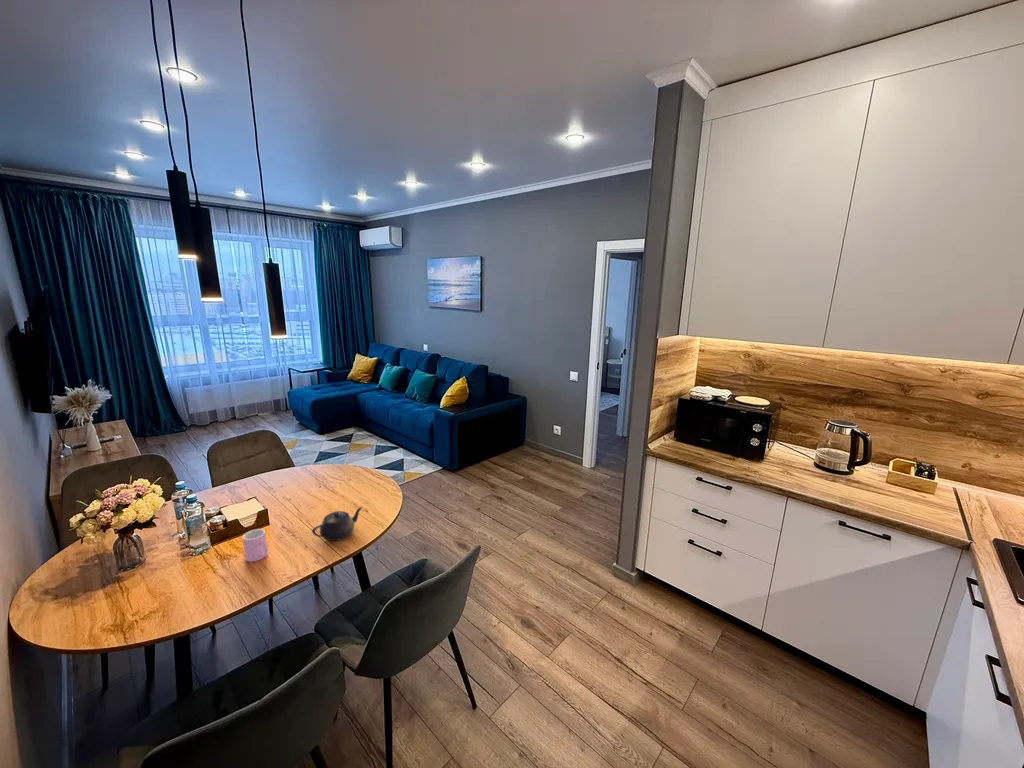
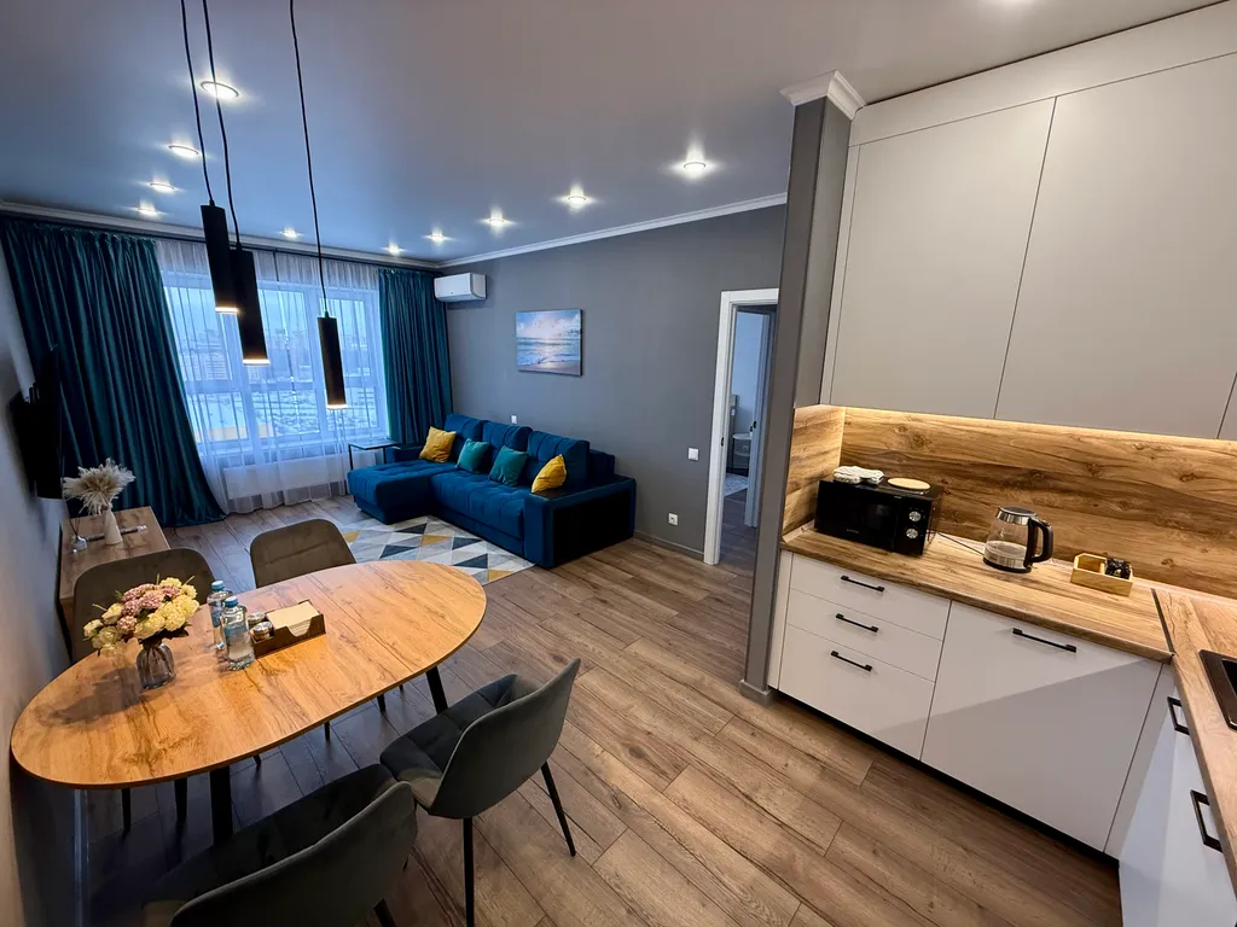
- cup [242,528,269,563]
- teapot [311,506,363,542]
